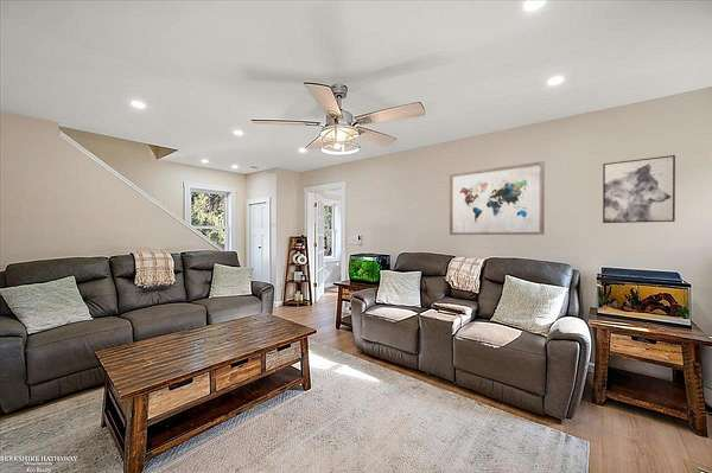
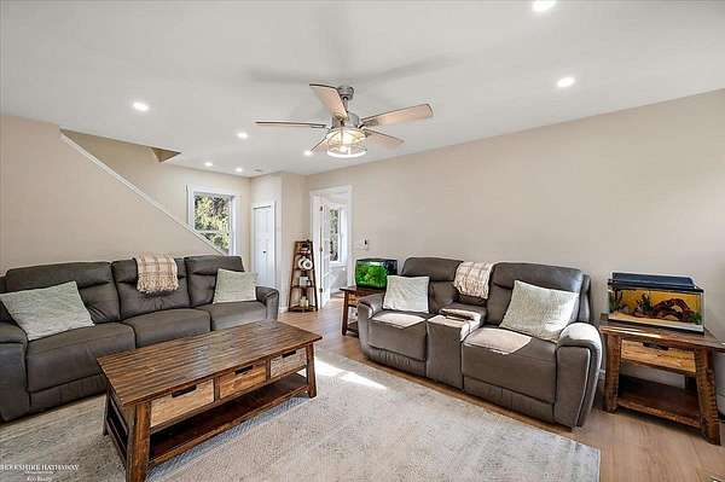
- wall art [449,160,546,236]
- wall art [602,154,676,224]
